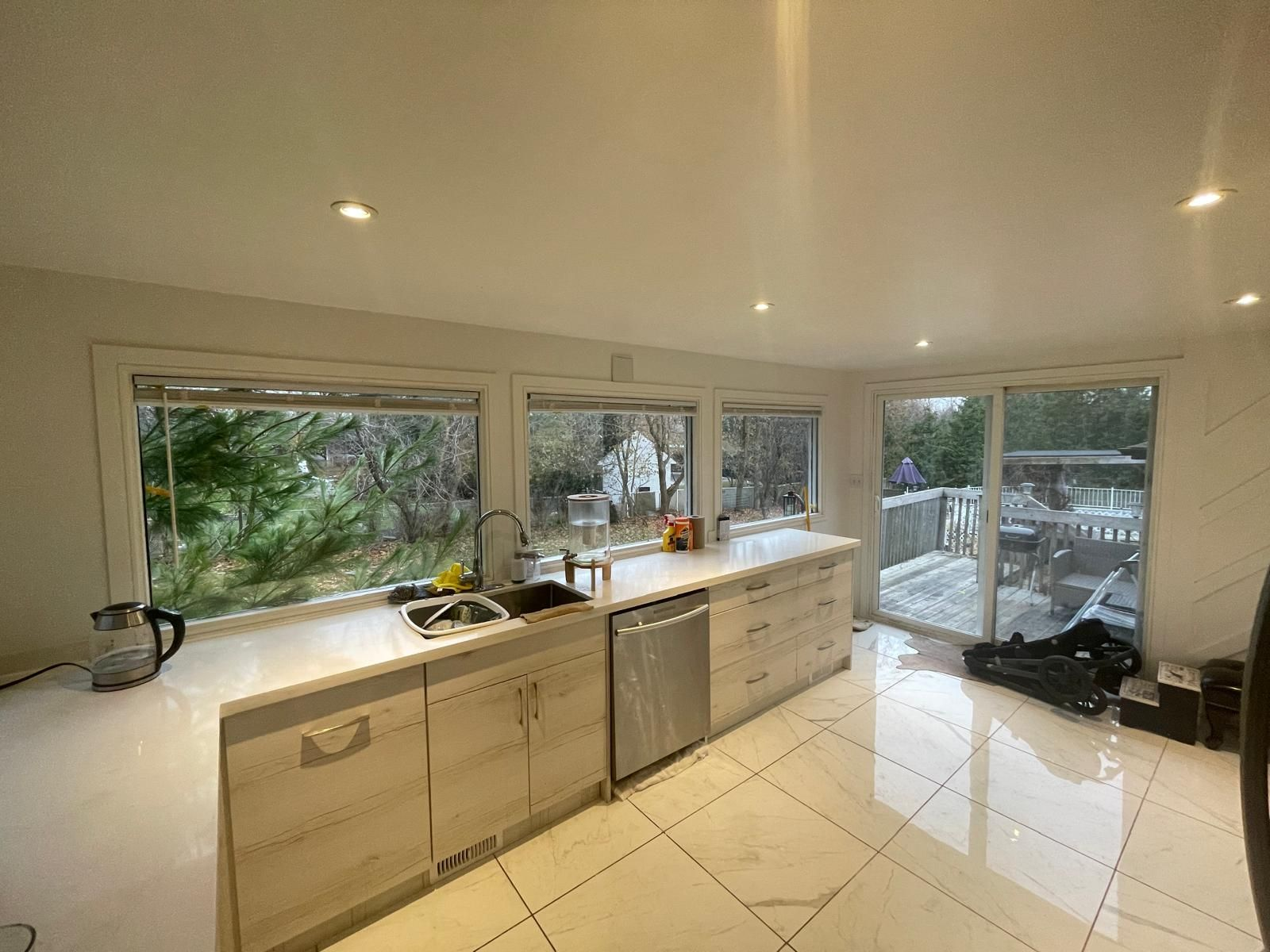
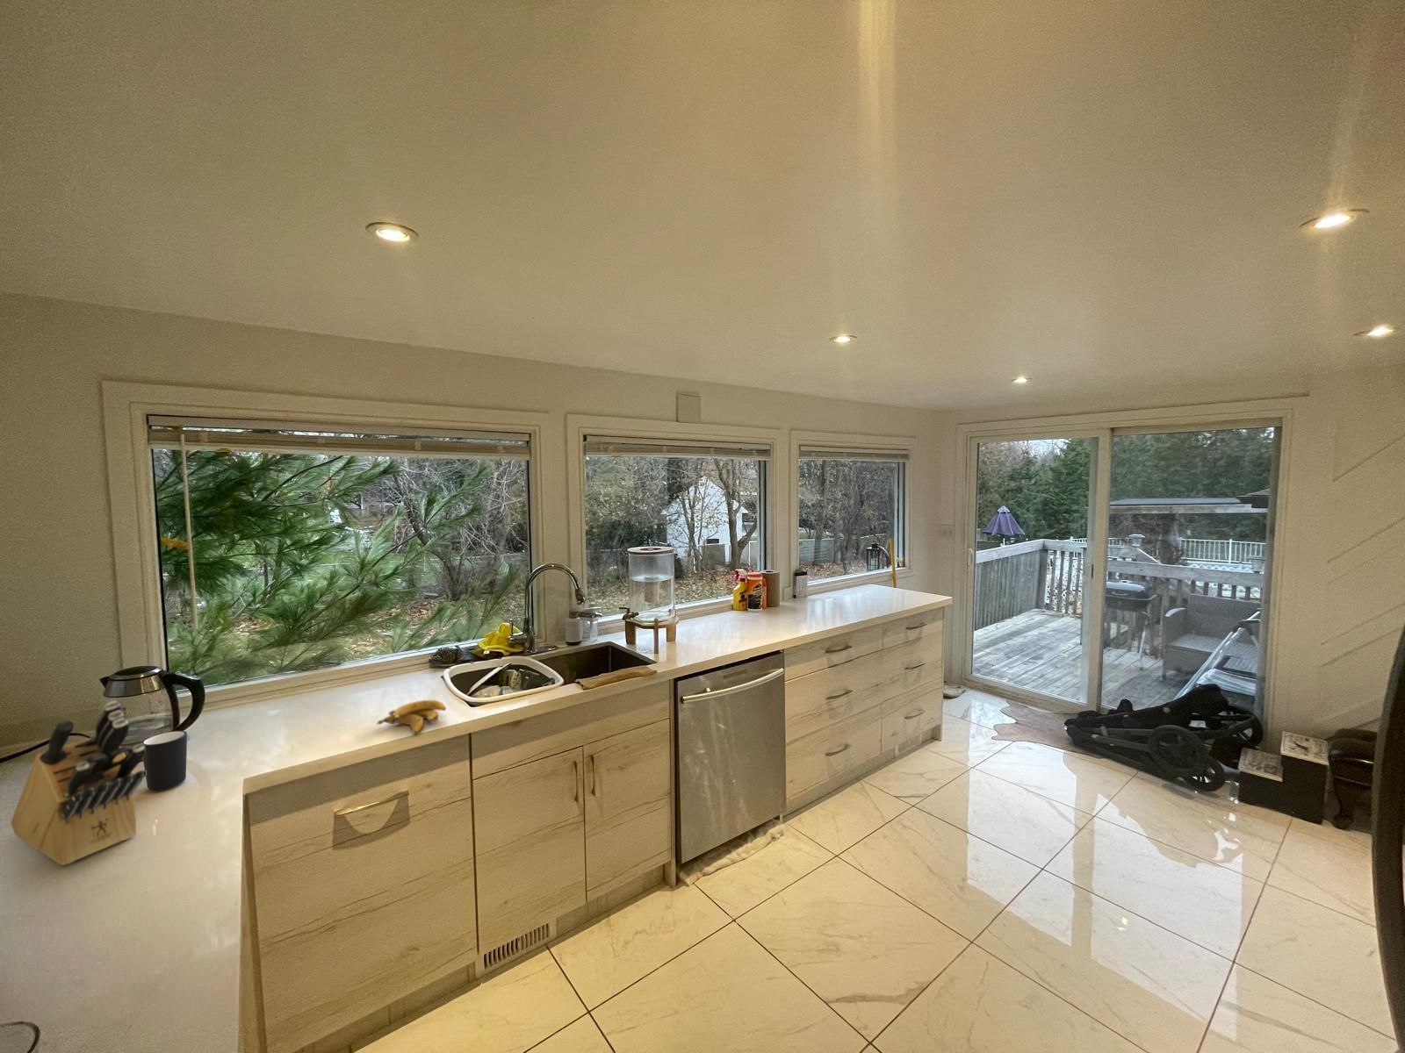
+ mug [139,730,188,792]
+ banana [376,699,447,734]
+ knife block [10,700,147,866]
